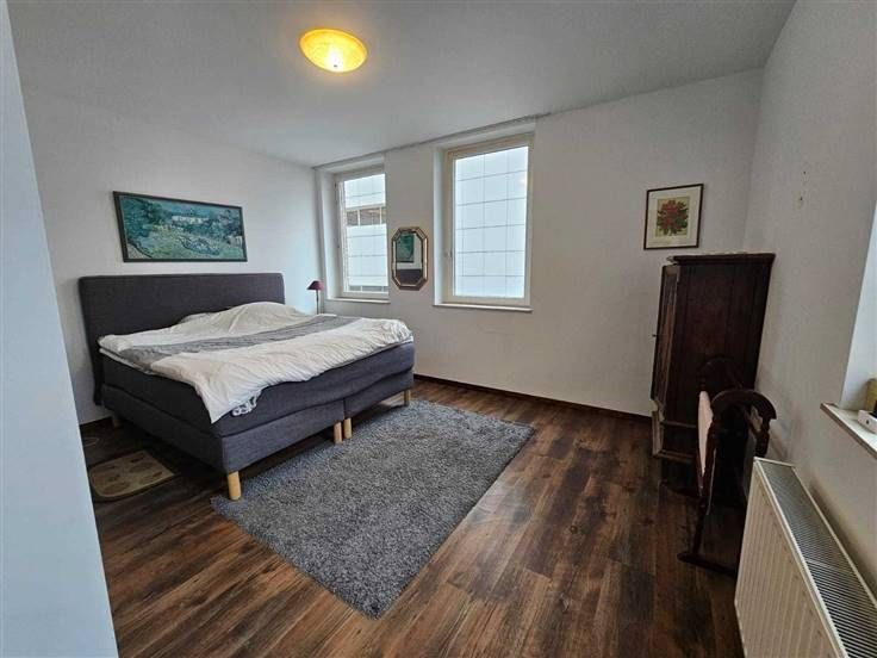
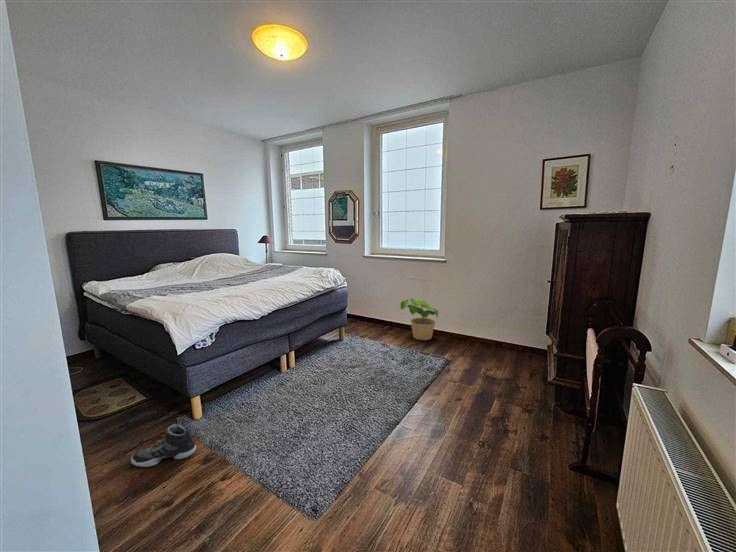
+ potted plant [399,298,439,341]
+ sneaker [130,423,197,468]
